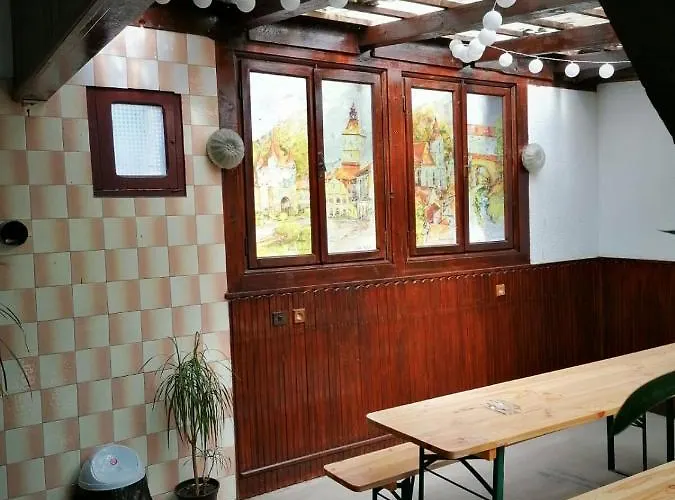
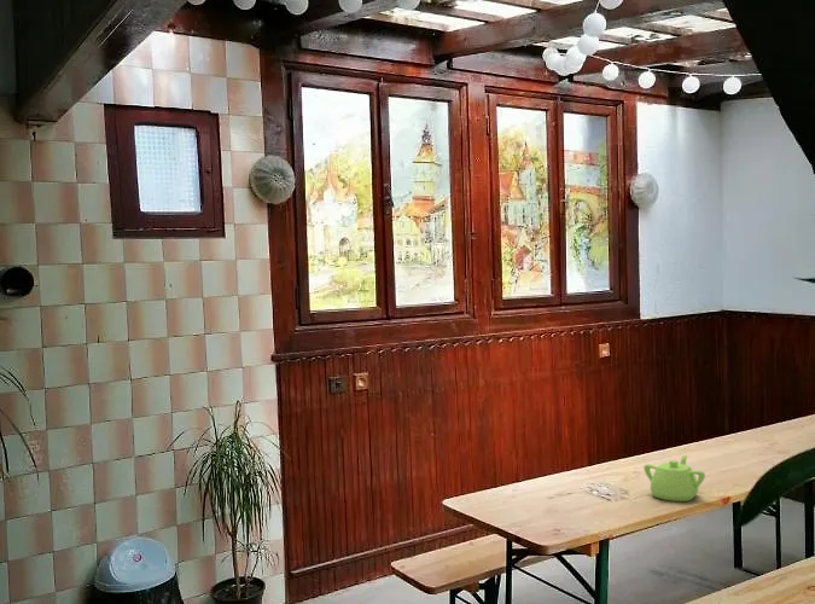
+ teapot [642,454,706,503]
